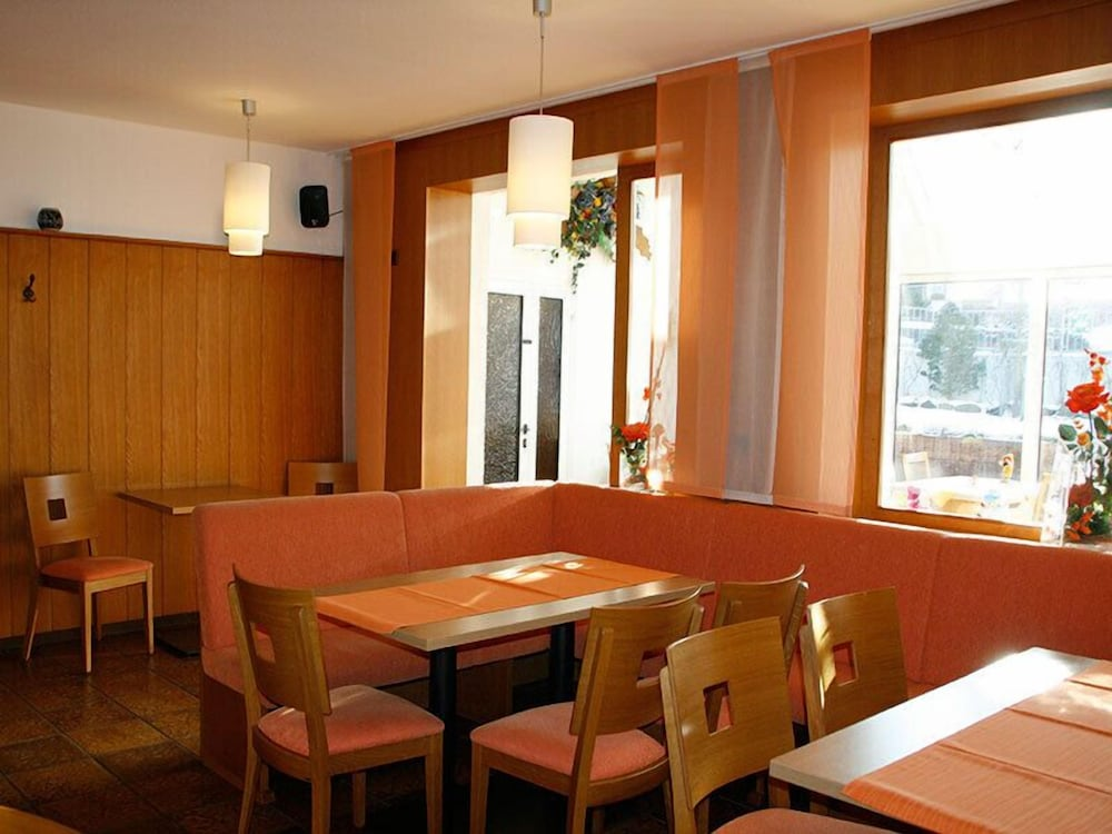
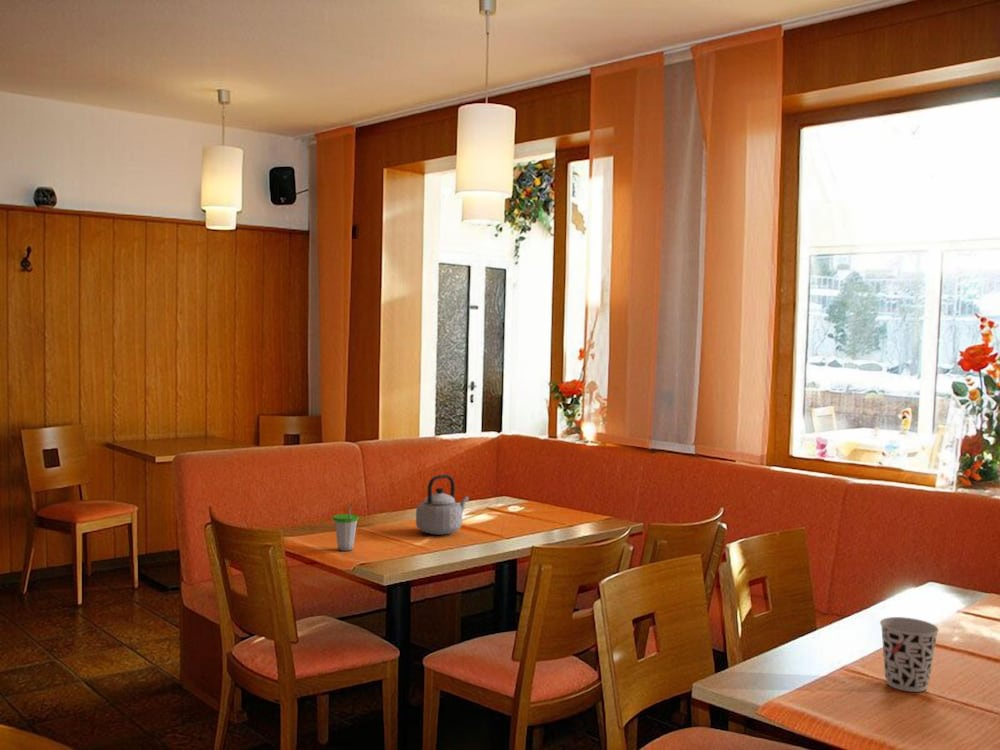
+ cup [879,616,940,693]
+ teapot [415,474,470,536]
+ cup [332,503,359,552]
